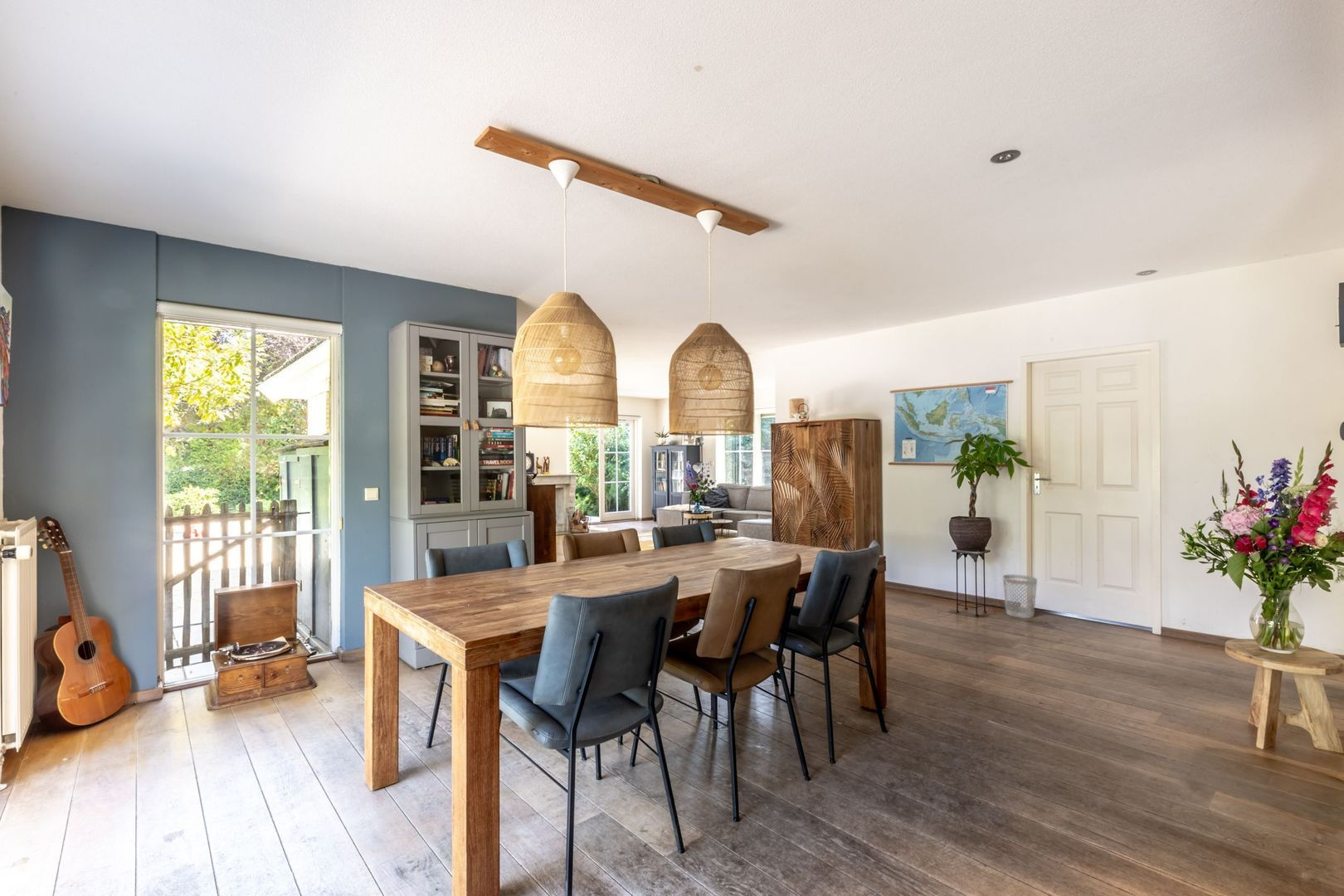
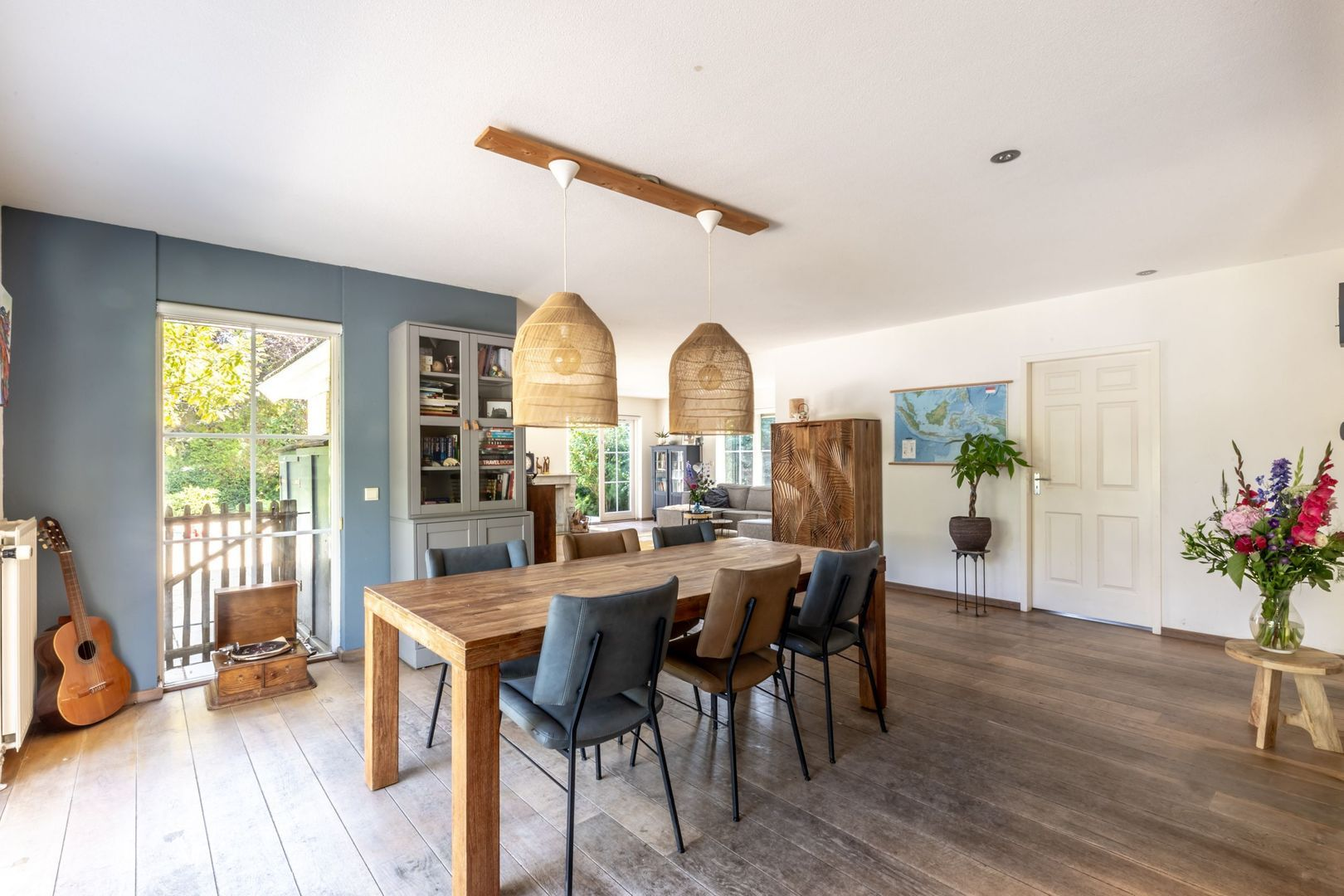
- wastebasket [1002,574,1038,619]
